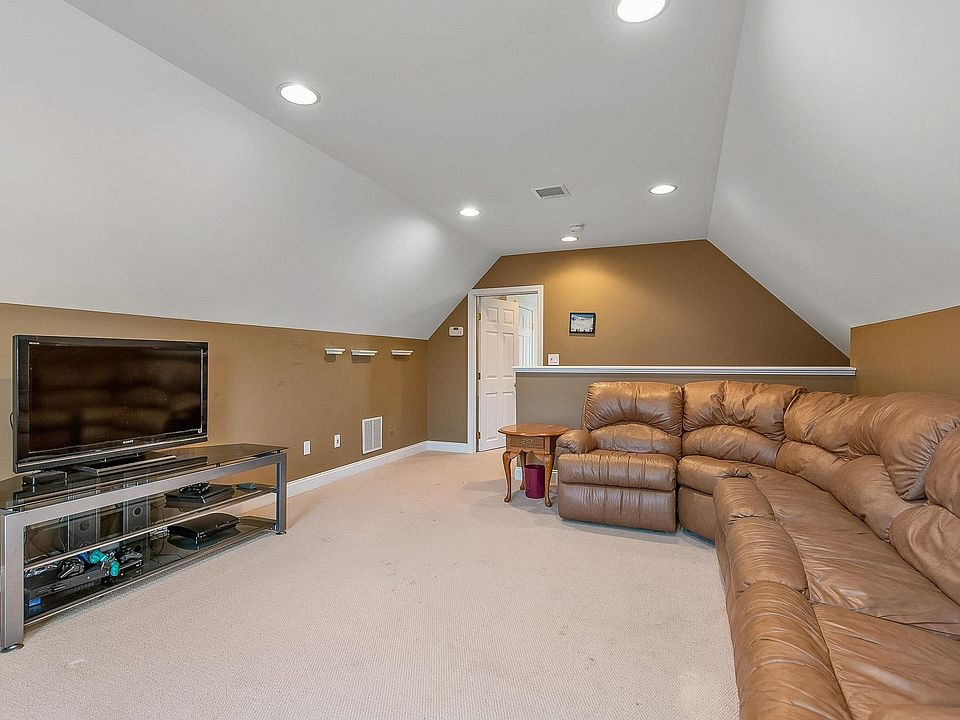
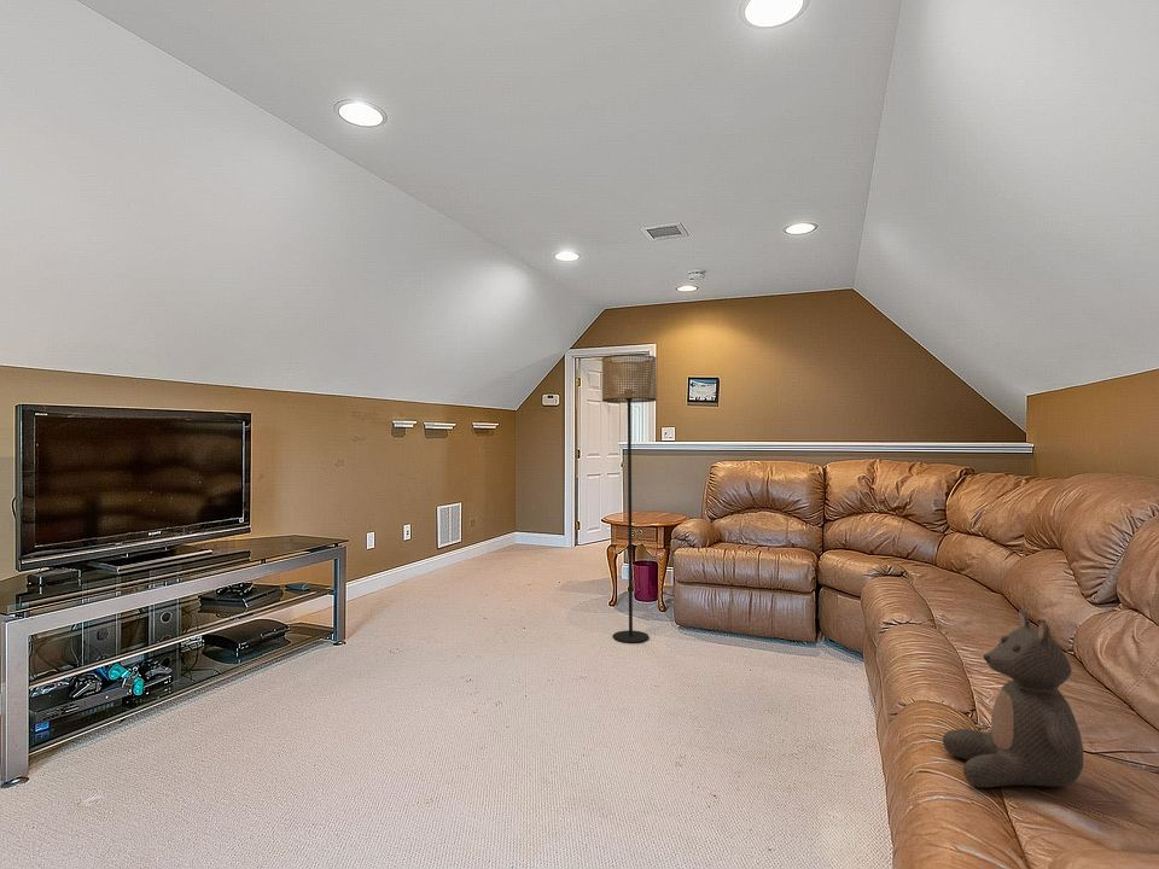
+ teddy bear [942,608,1084,789]
+ floor lamp [601,354,658,645]
